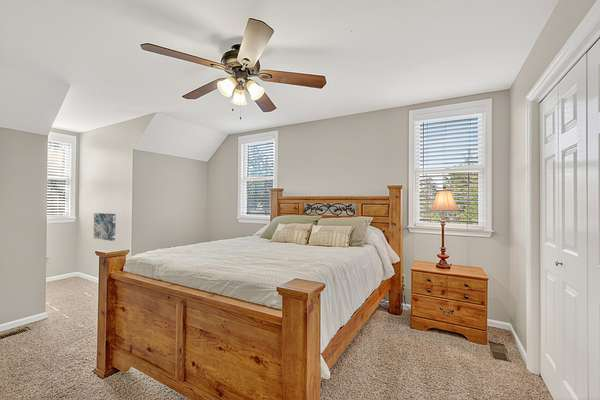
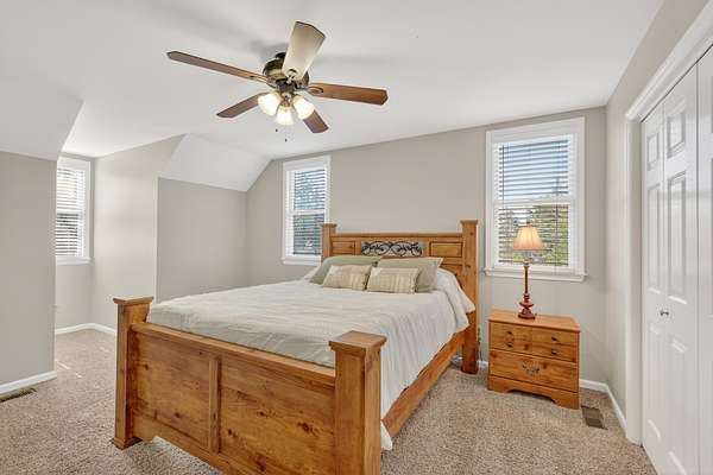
- wall art [93,212,117,242]
